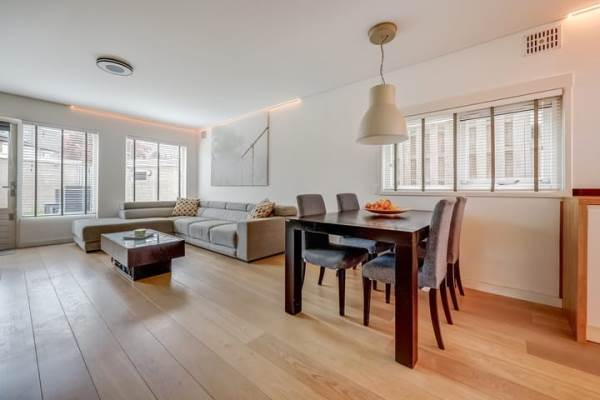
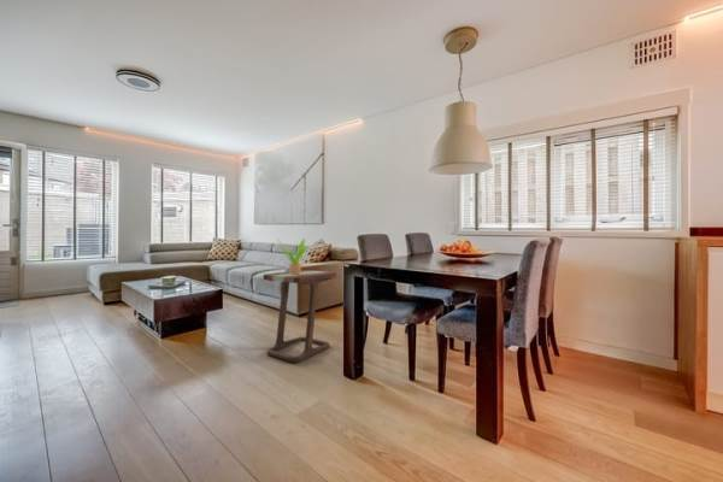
+ side table [263,269,337,363]
+ potted plant [275,237,310,275]
